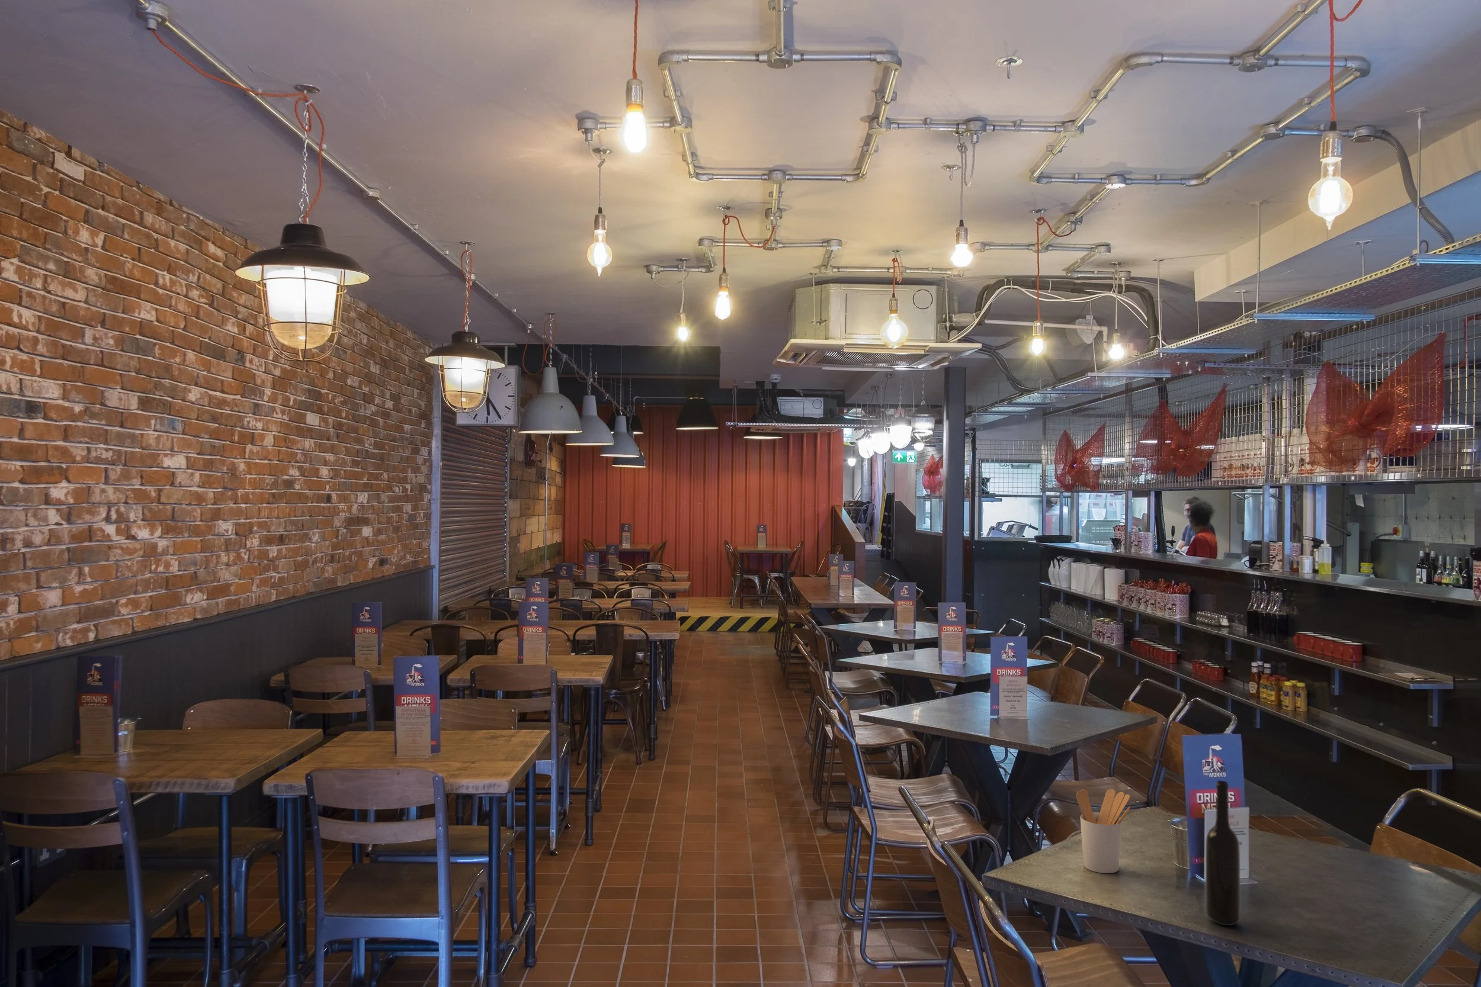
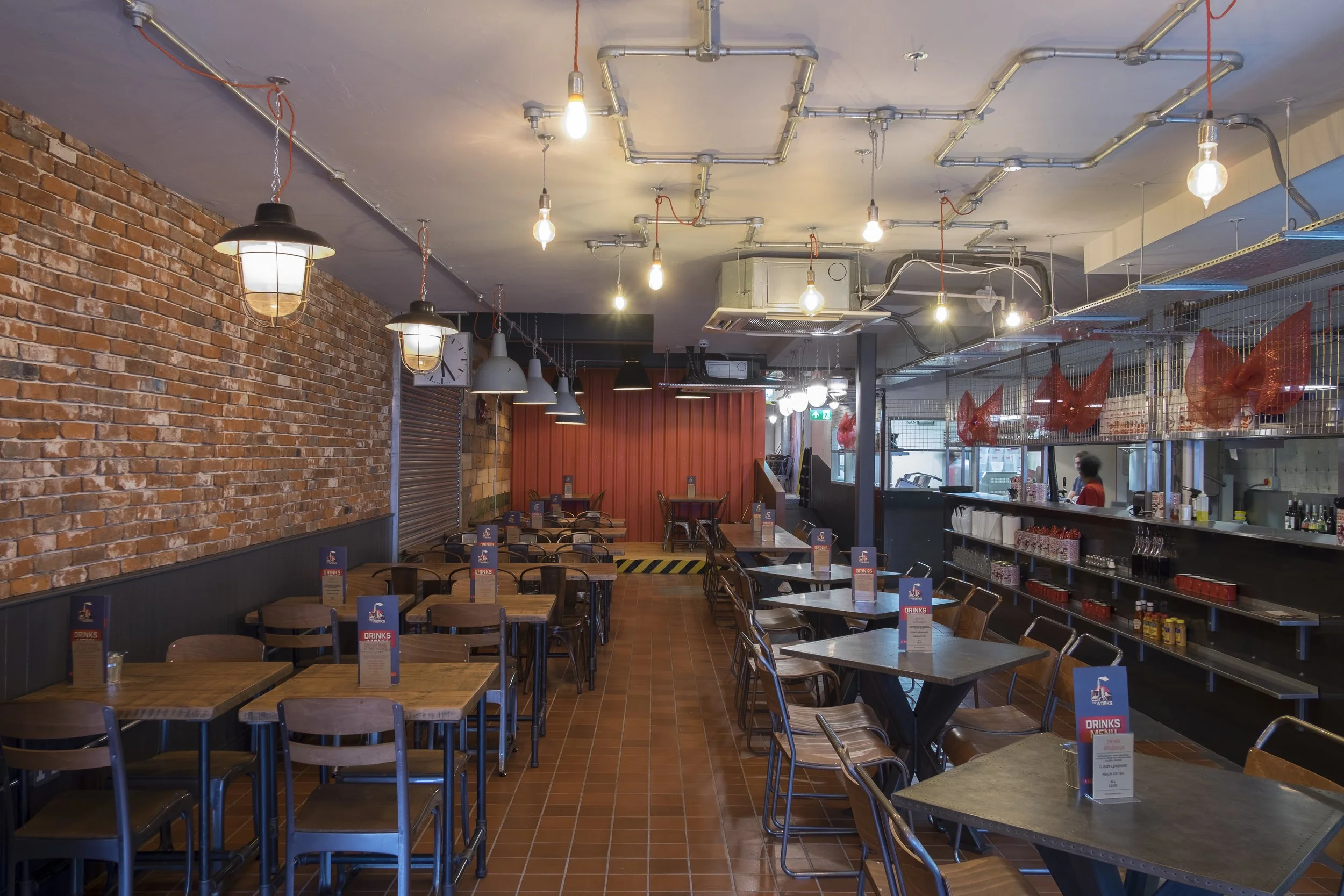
- bottle [1204,780,1241,926]
- utensil holder [1075,789,1131,874]
